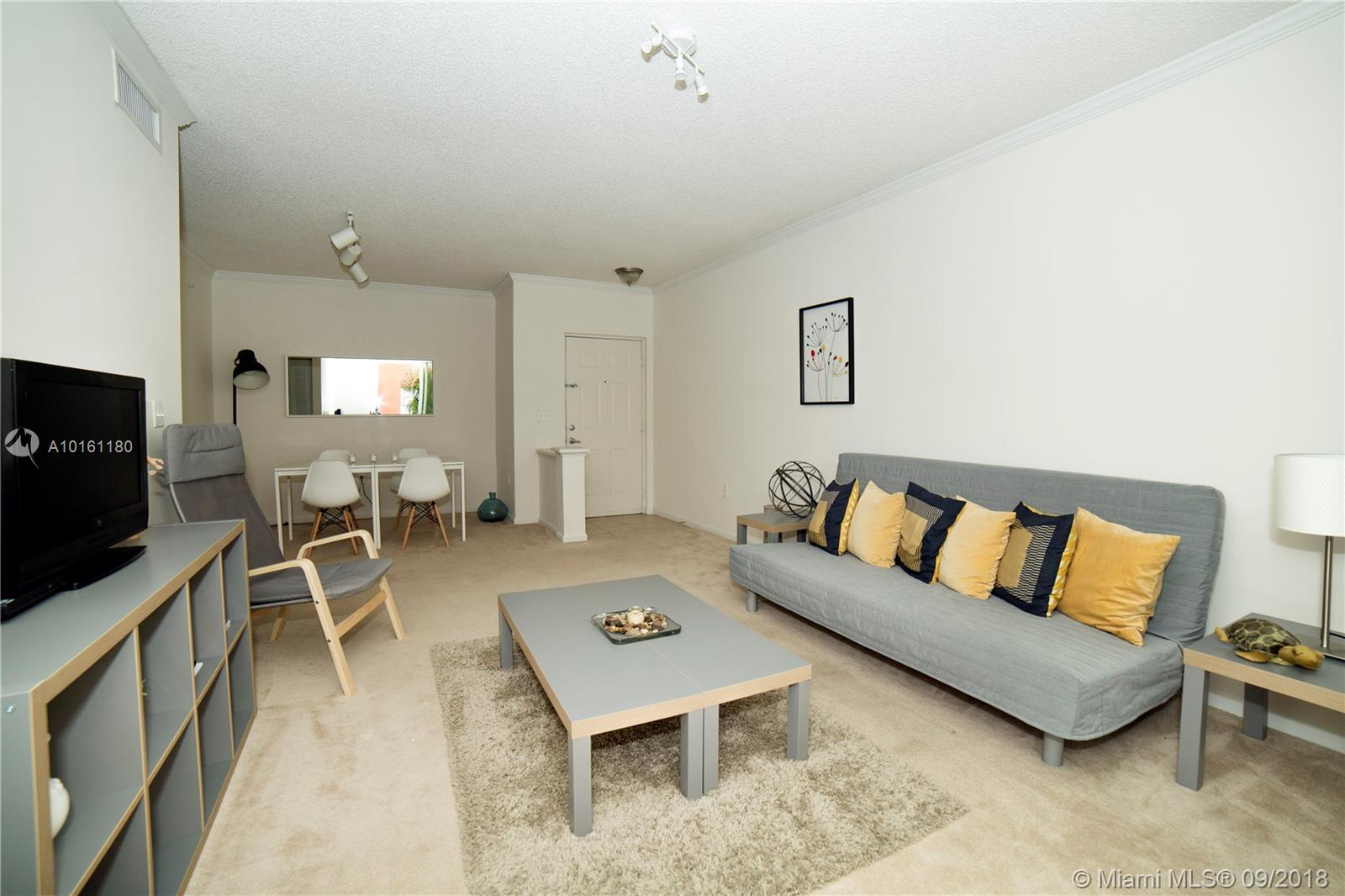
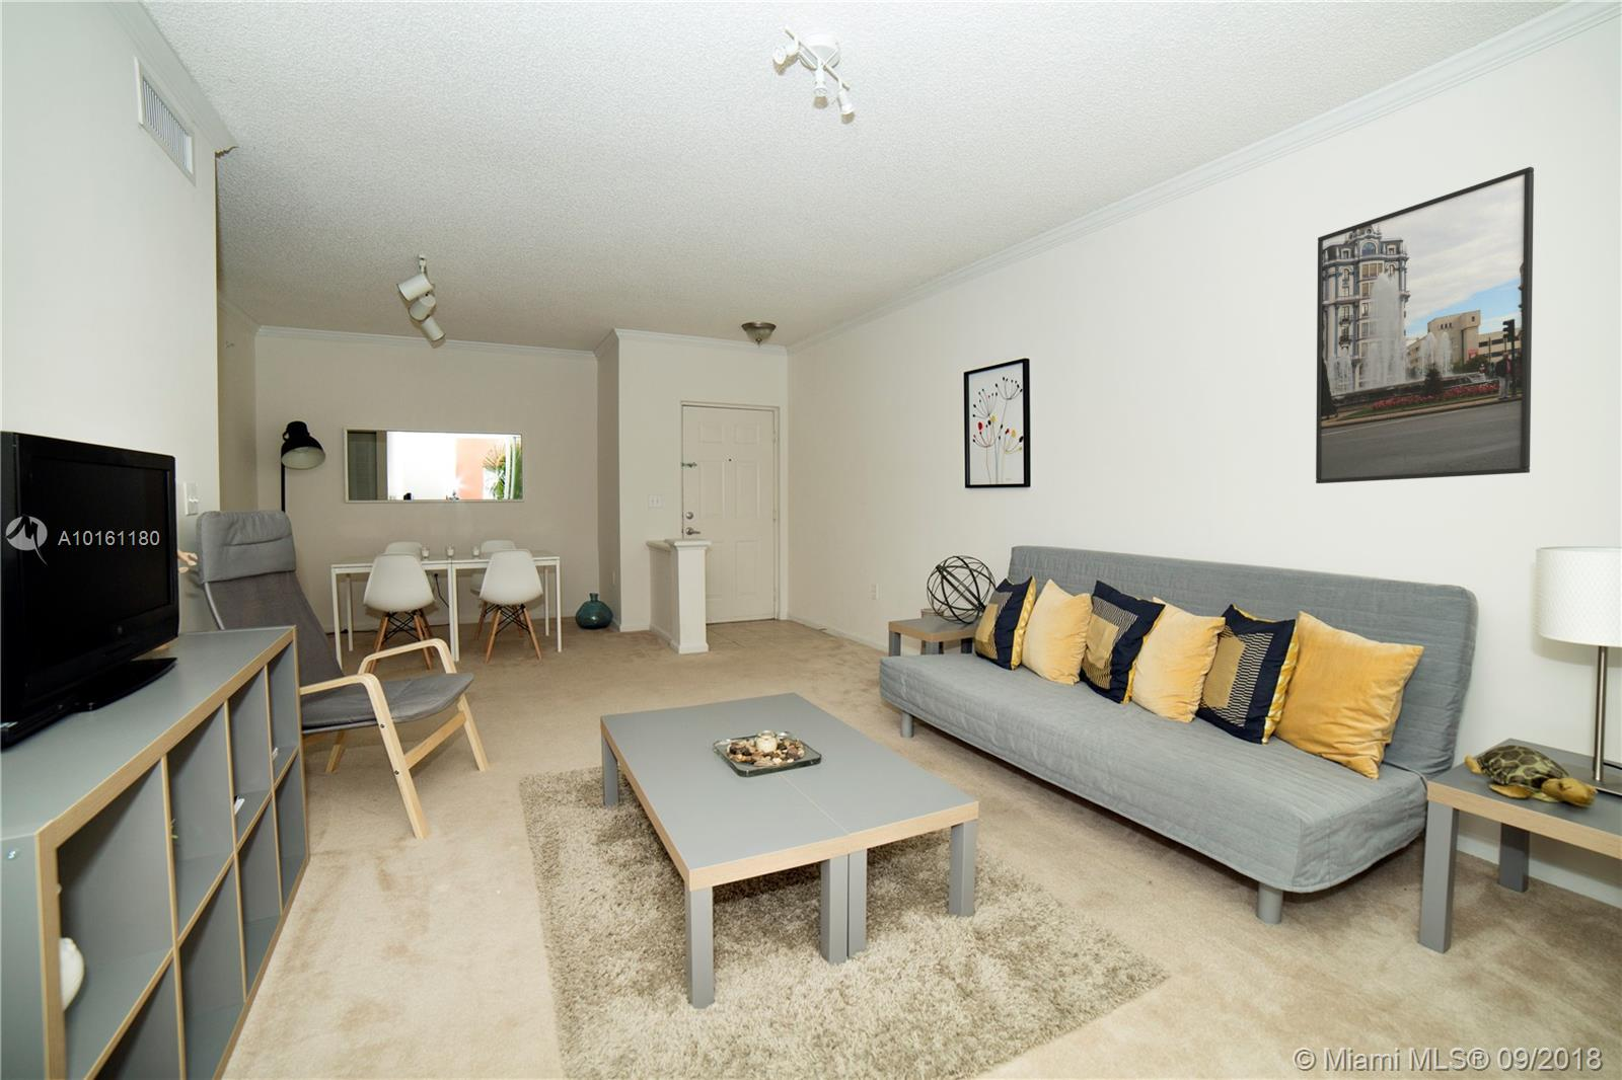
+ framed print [1314,166,1535,485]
